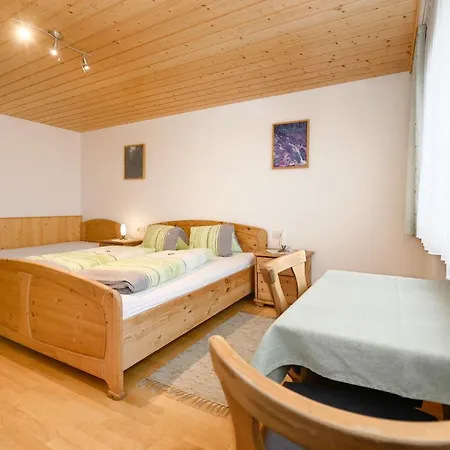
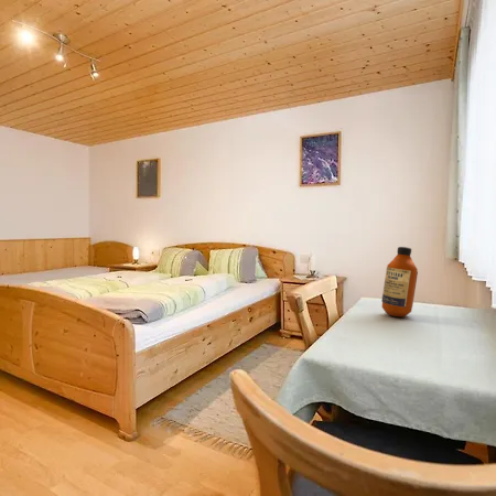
+ bottle [380,246,419,319]
